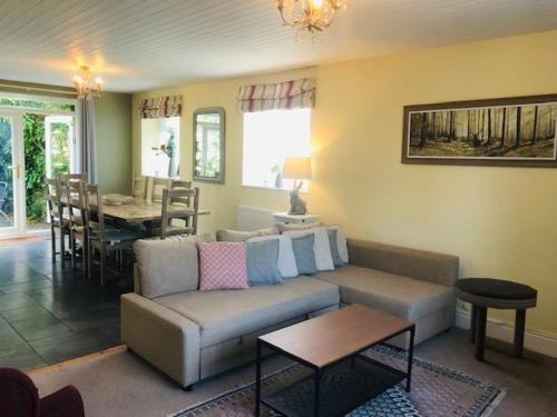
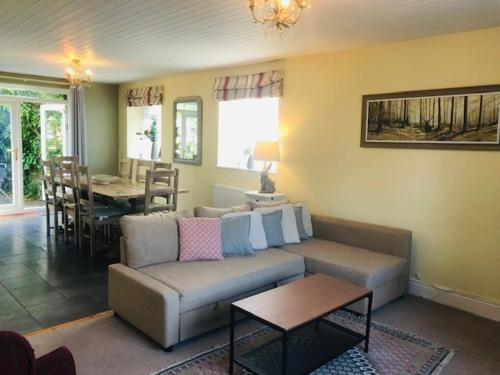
- side table [452,277,538,361]
